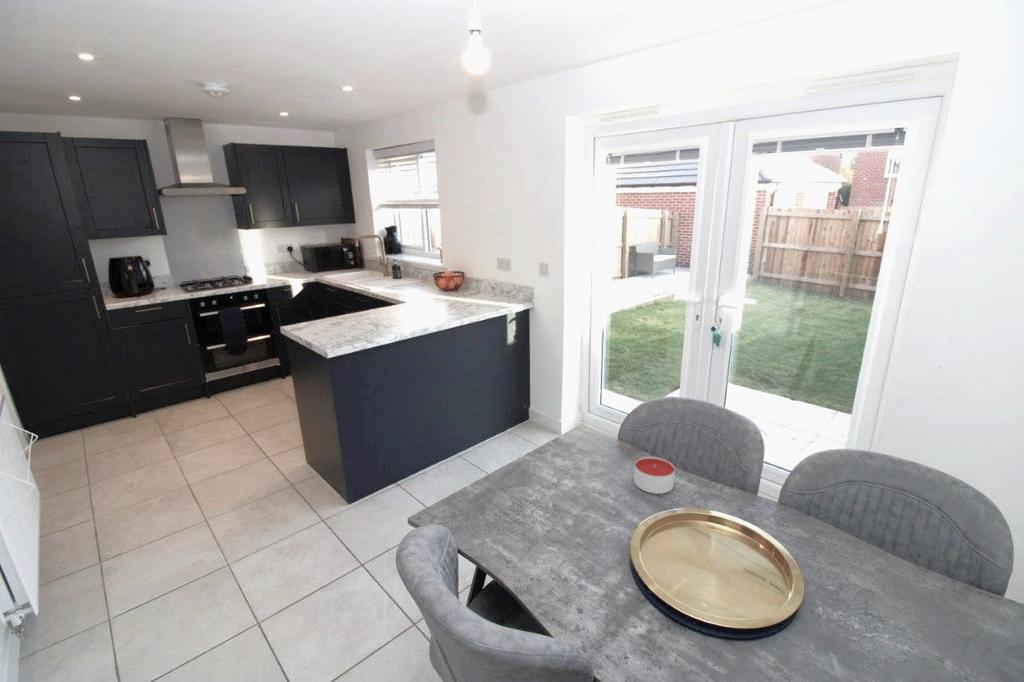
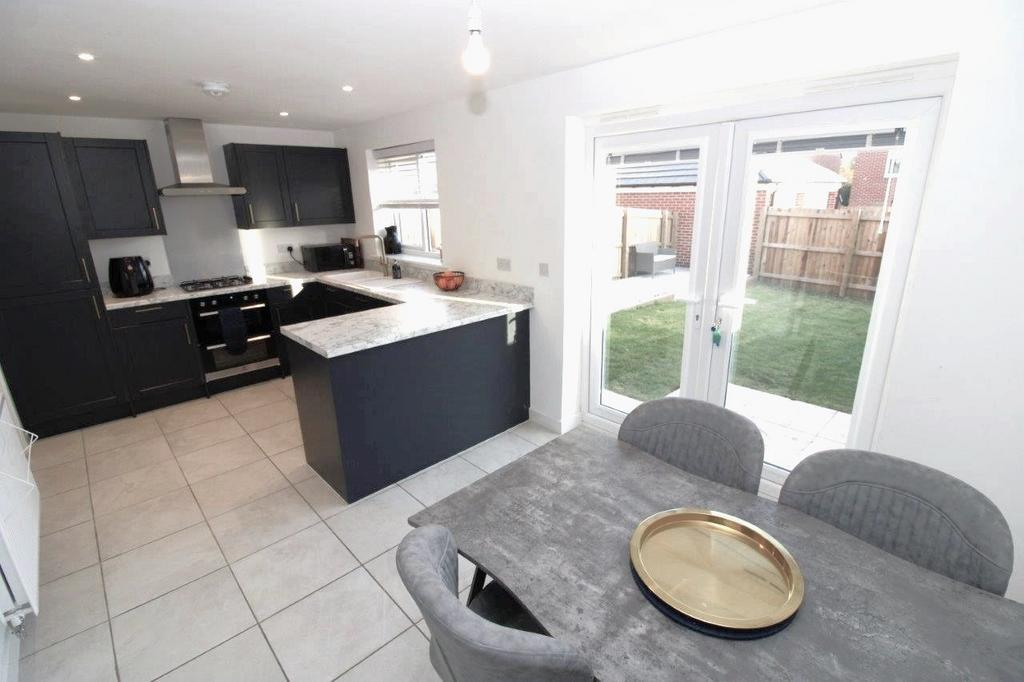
- candle [633,456,676,495]
